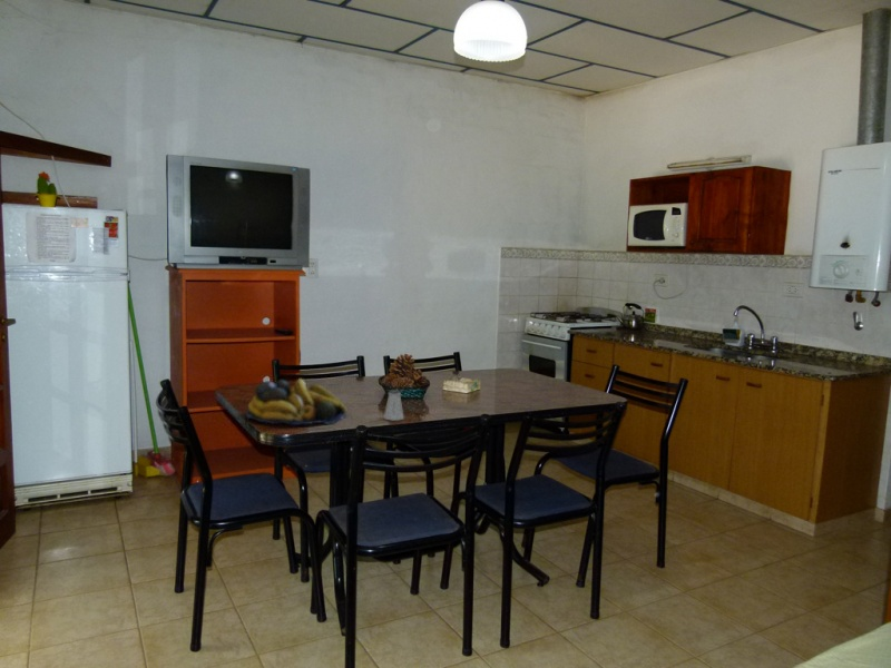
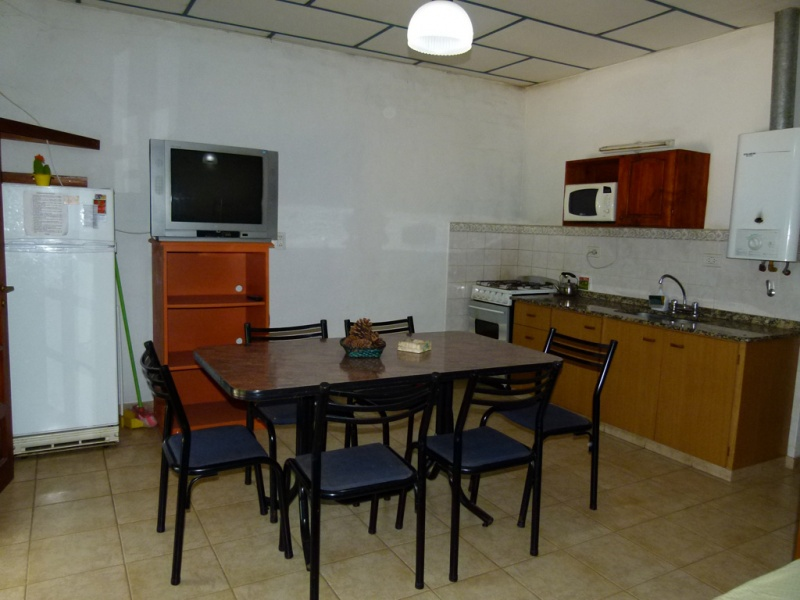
- saltshaker [383,389,405,422]
- fruit bowl [244,377,347,426]
